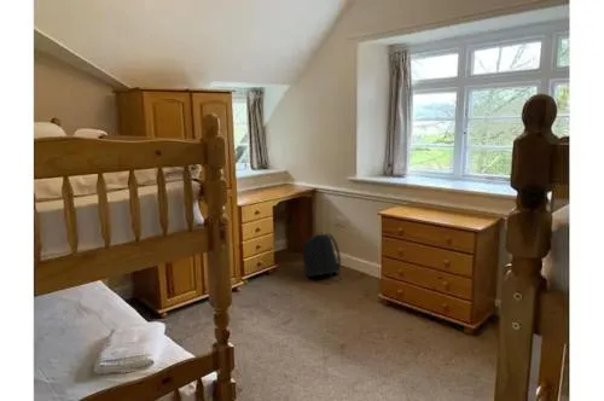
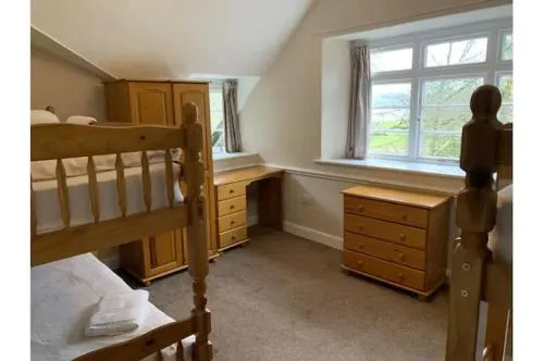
- backpack [302,231,342,283]
